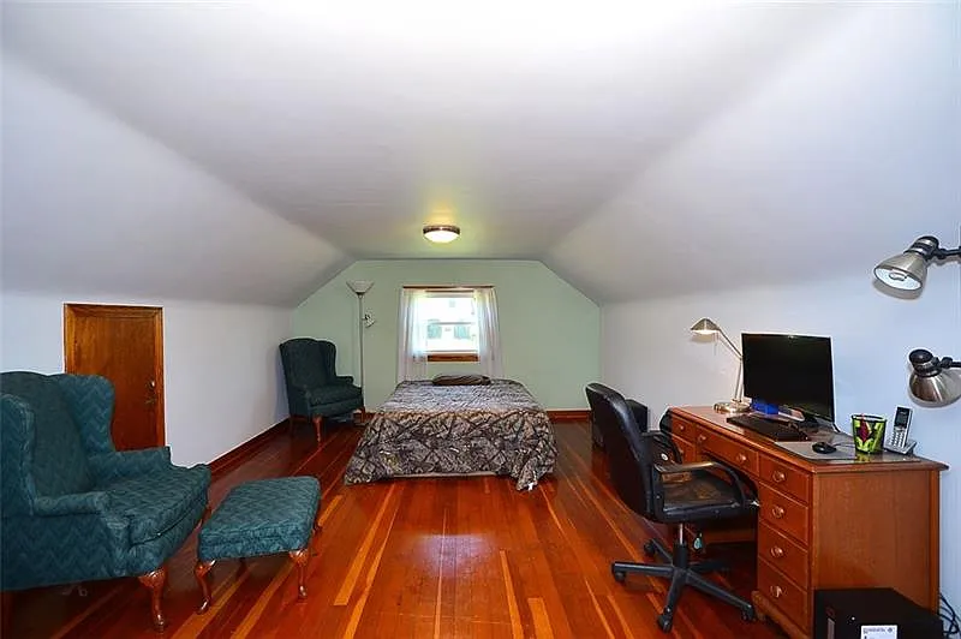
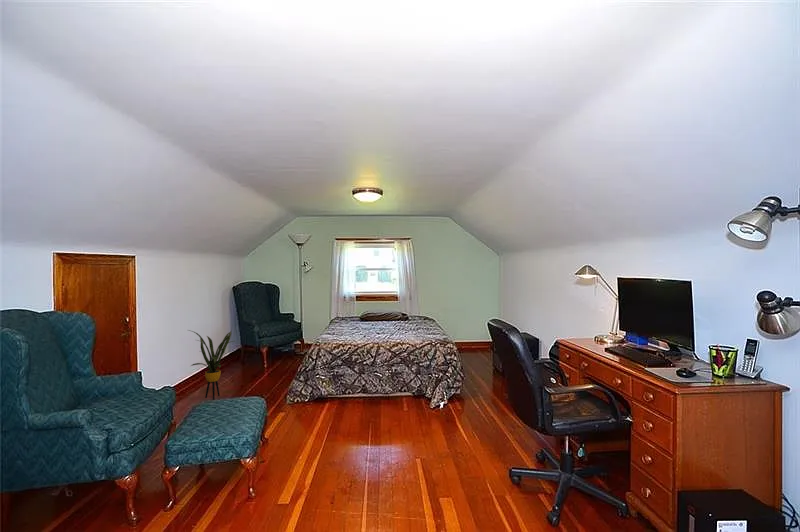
+ house plant [188,329,234,400]
